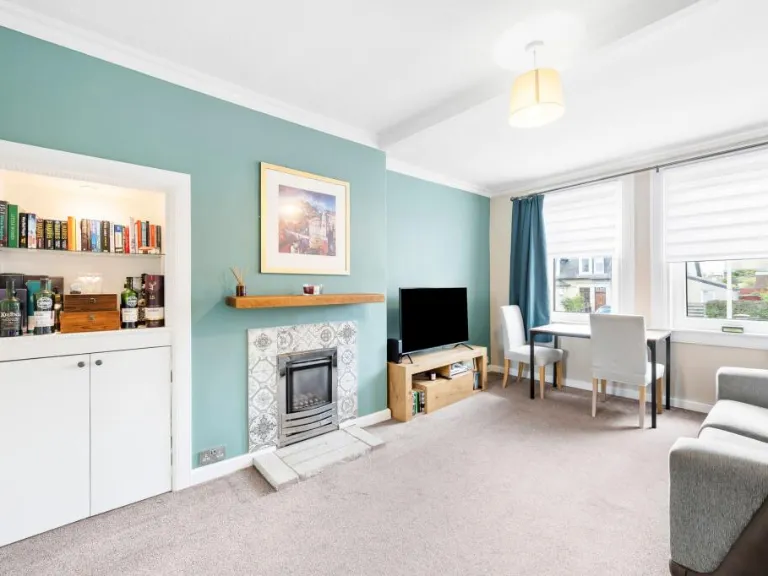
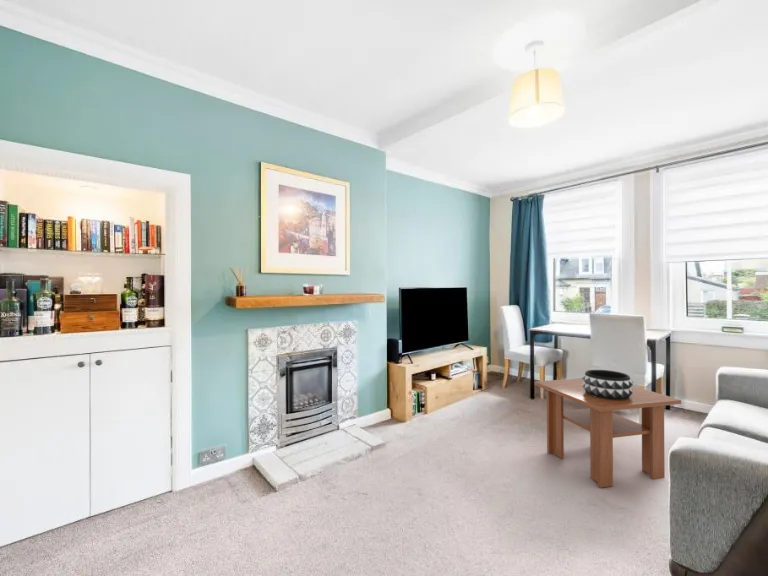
+ coffee table [533,377,682,489]
+ decorative bowl [581,369,634,400]
